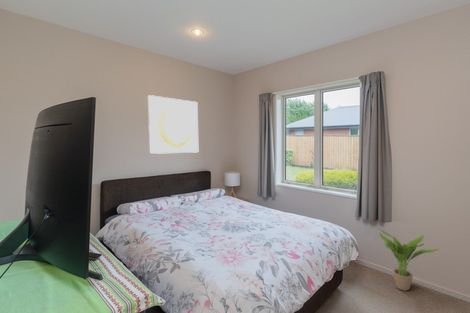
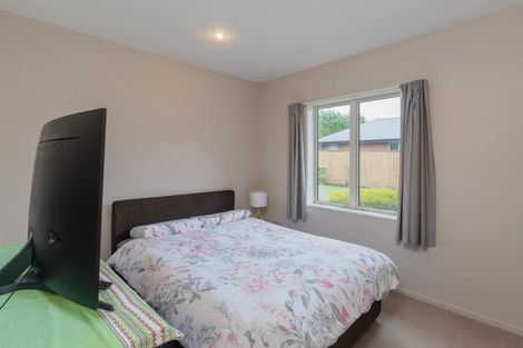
- potted plant [378,228,439,292]
- wall art [147,94,199,155]
